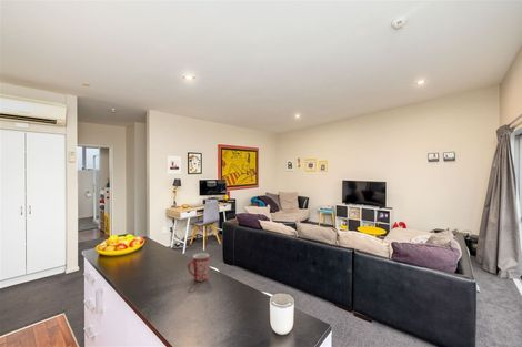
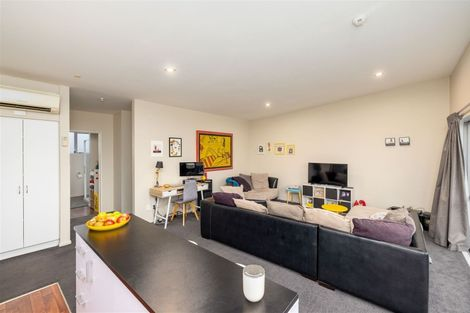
- mug [187,252,210,283]
